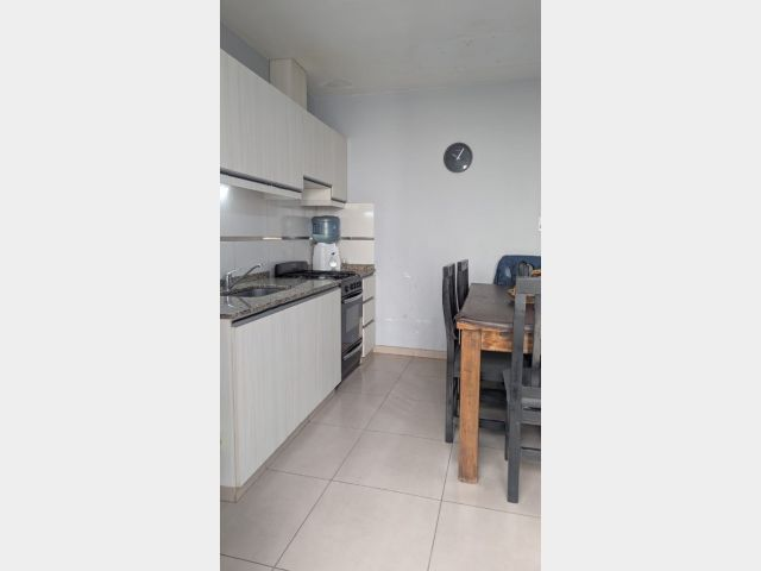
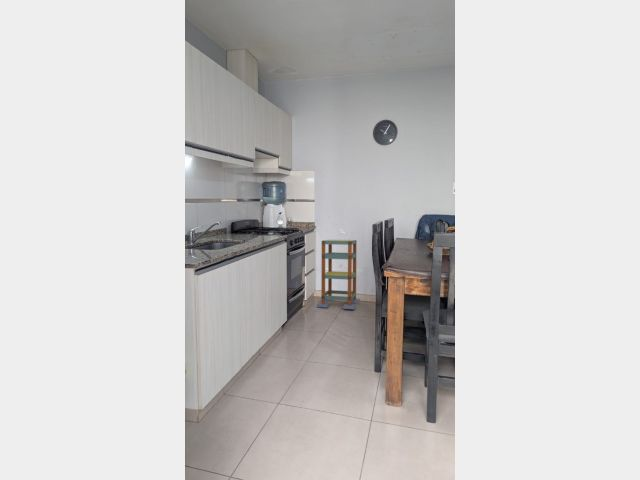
+ shelving unit [316,239,361,310]
